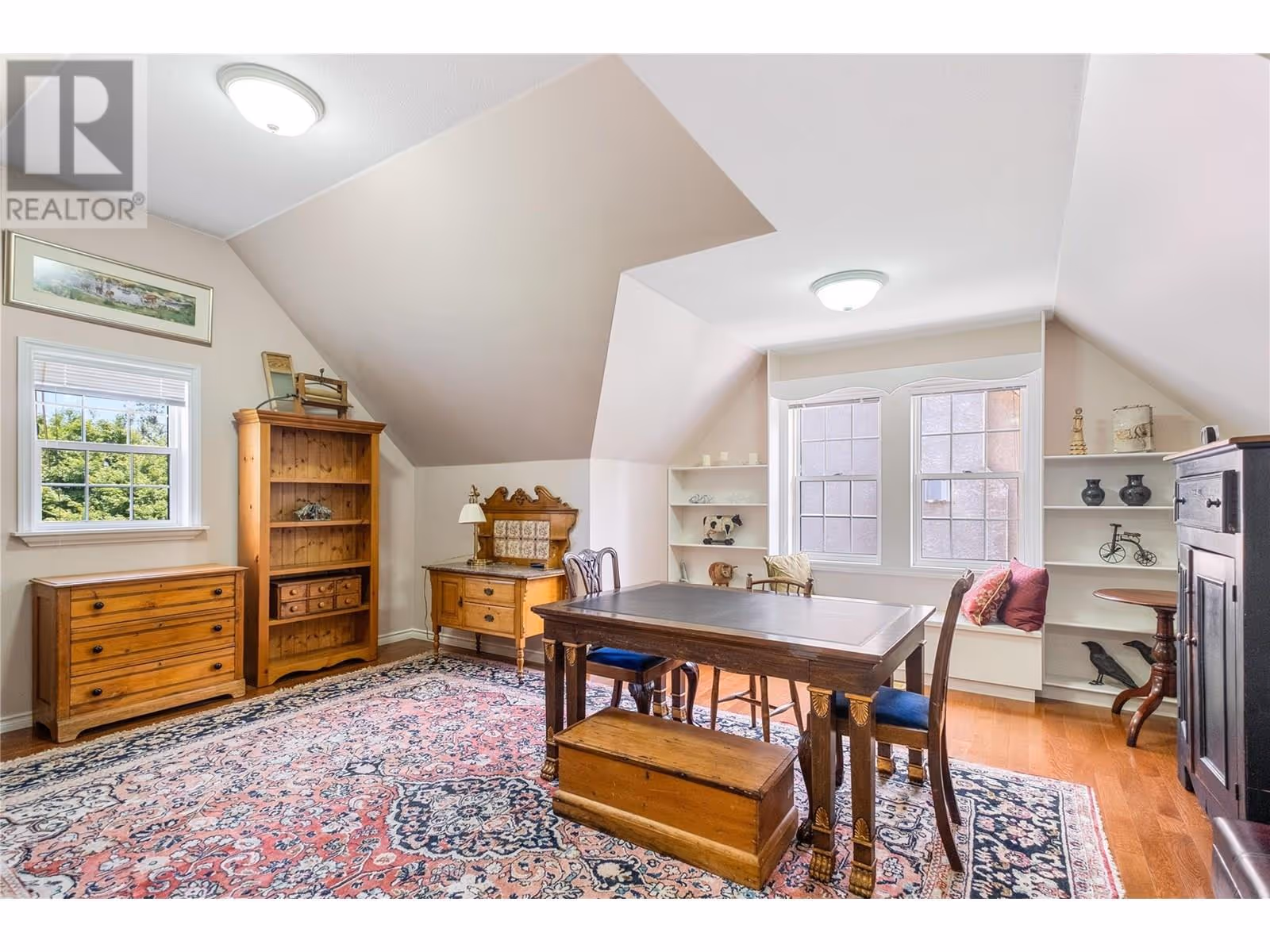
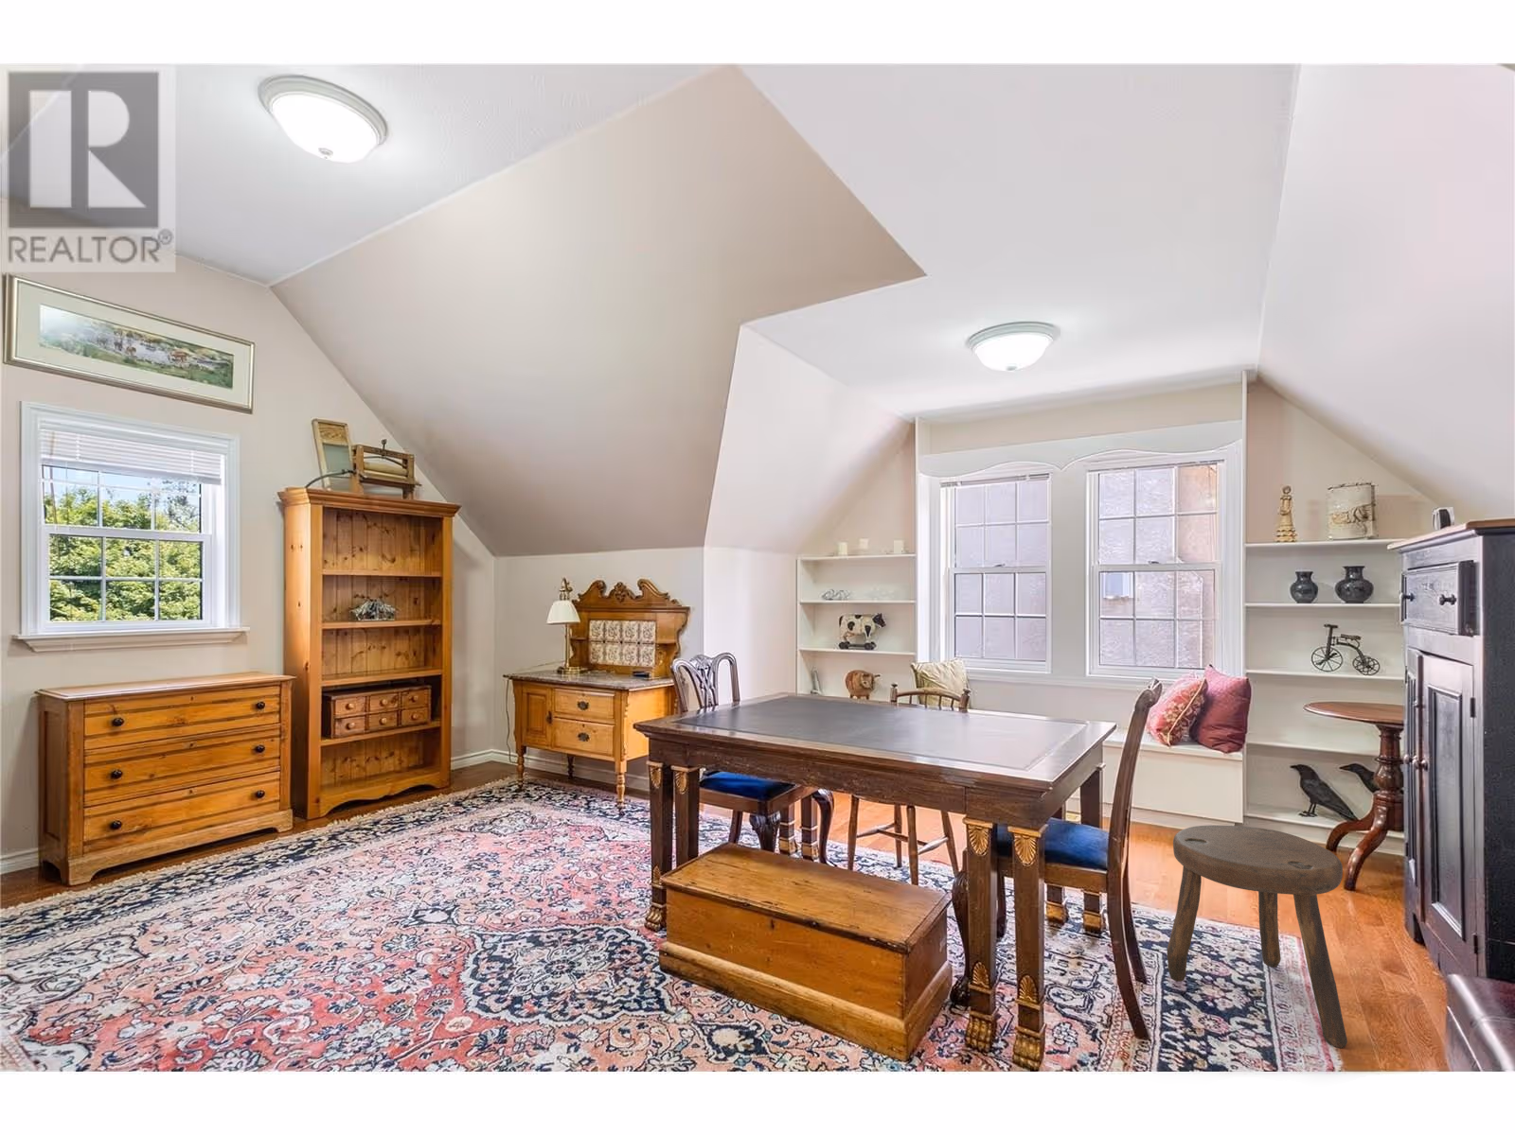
+ stool [1165,824,1348,1049]
